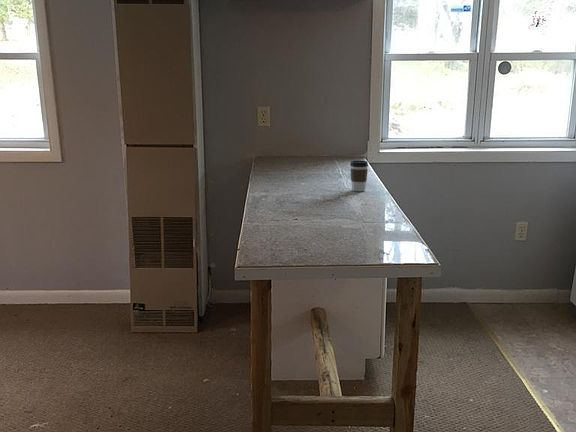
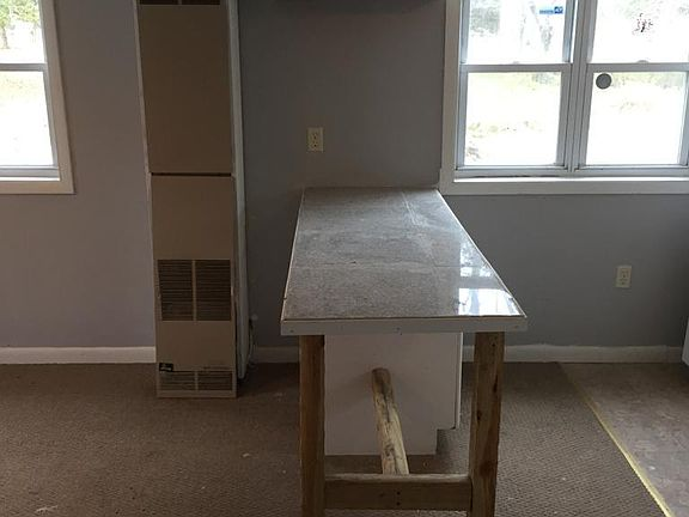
- coffee cup [349,160,369,192]
